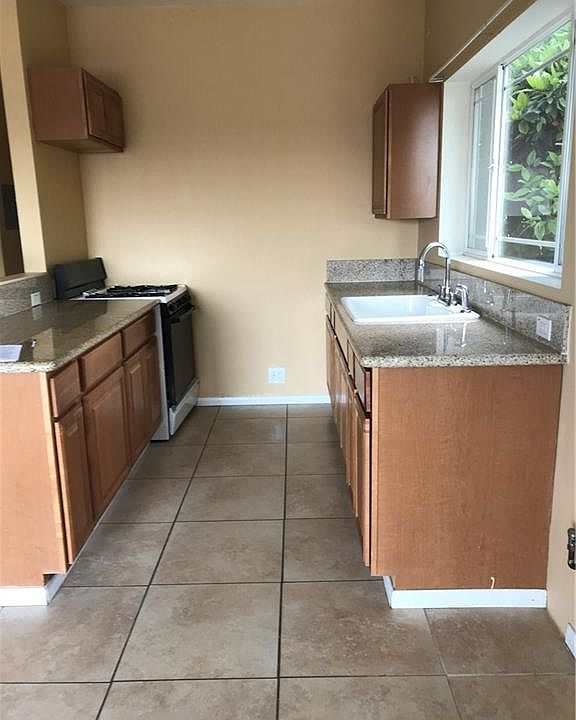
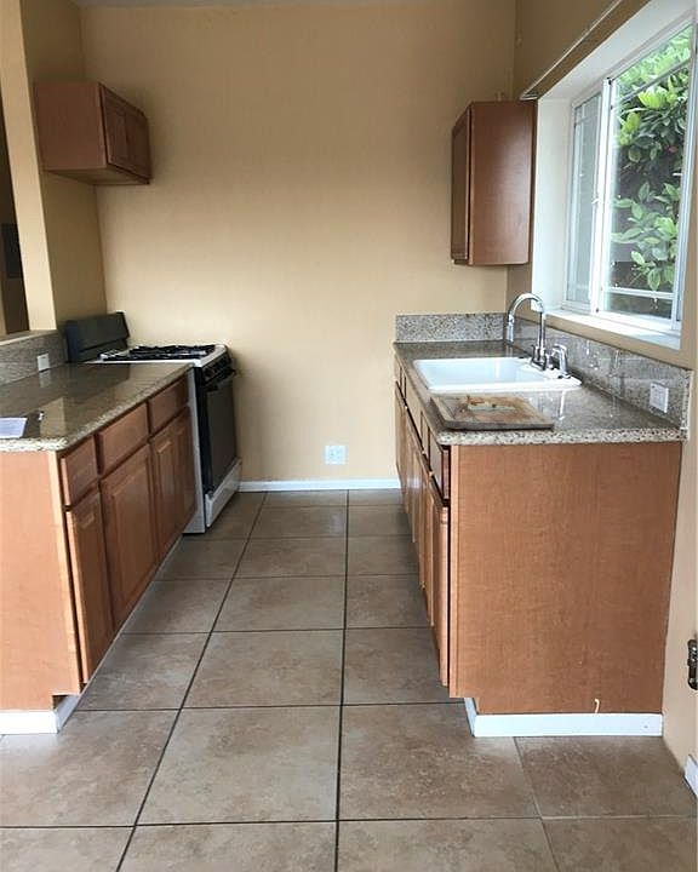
+ cutting board [429,394,556,430]
